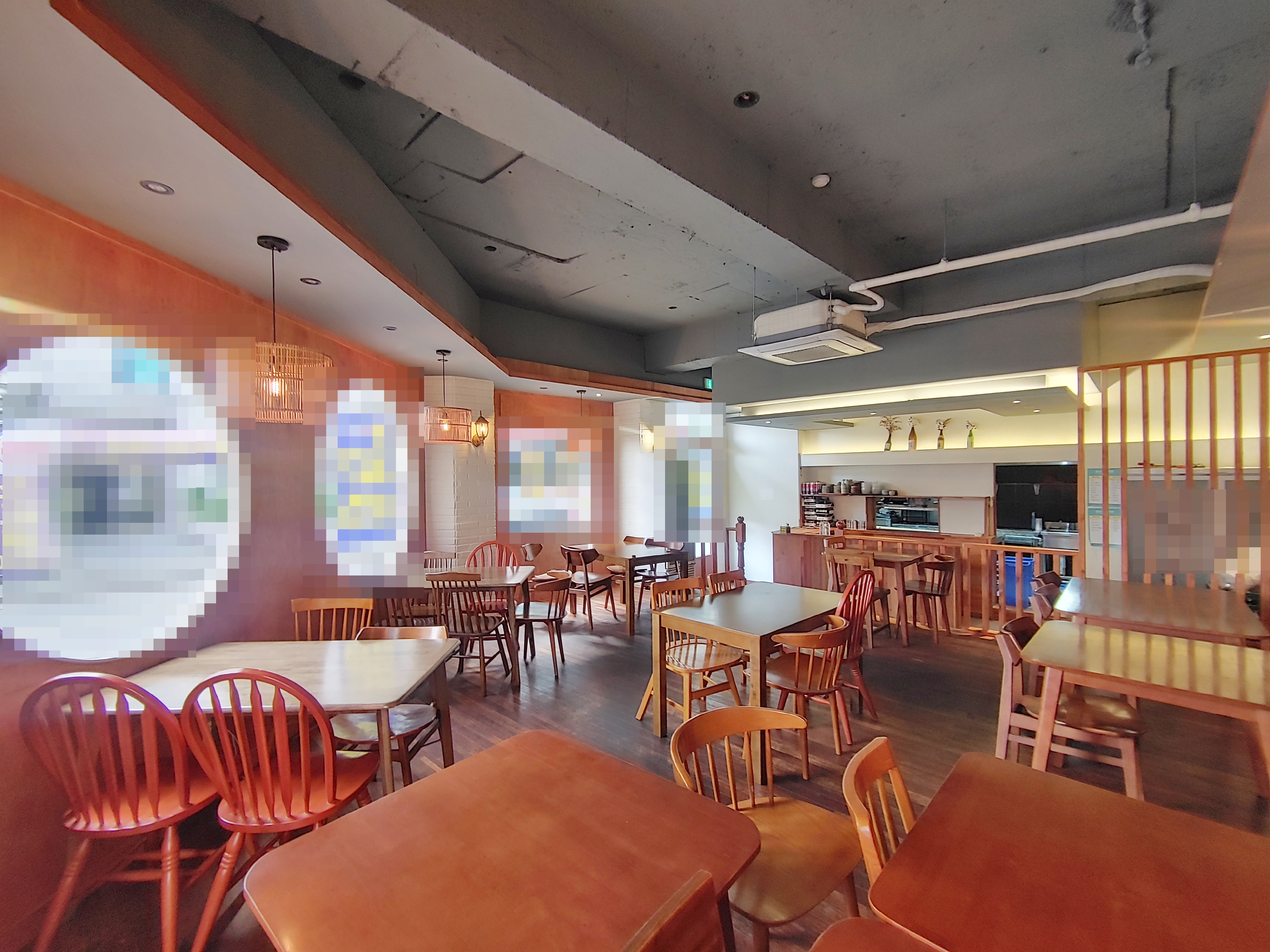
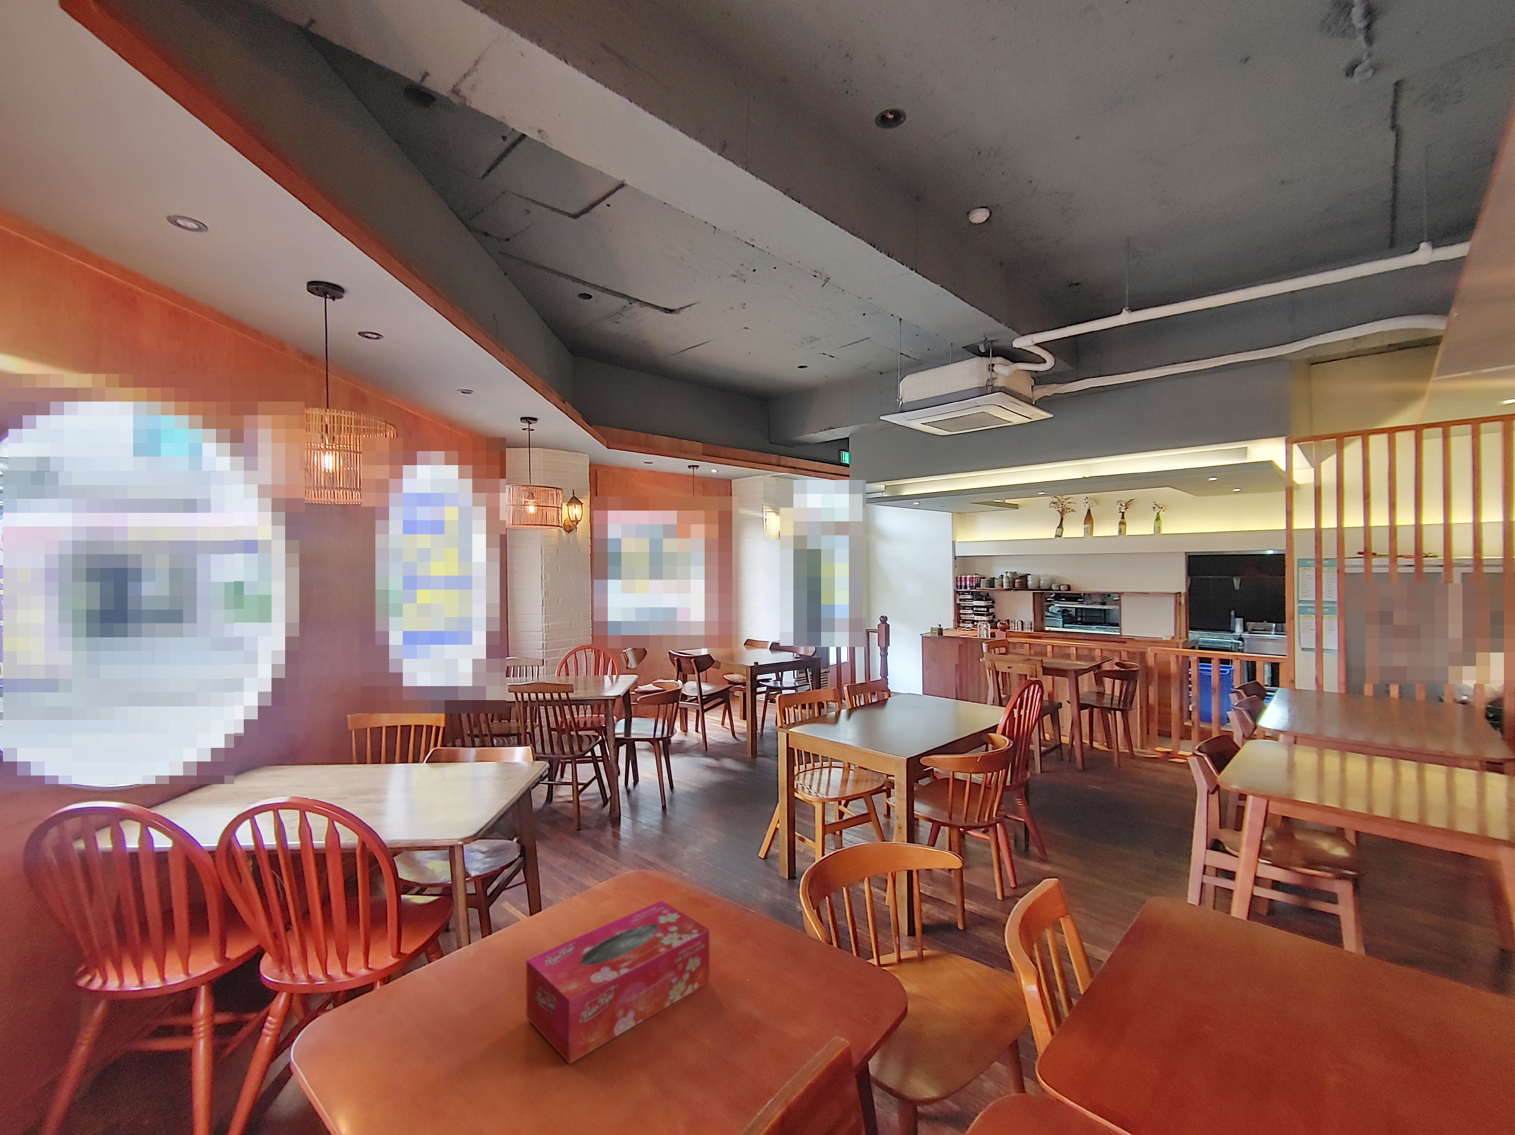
+ tissue box [526,900,710,1065]
